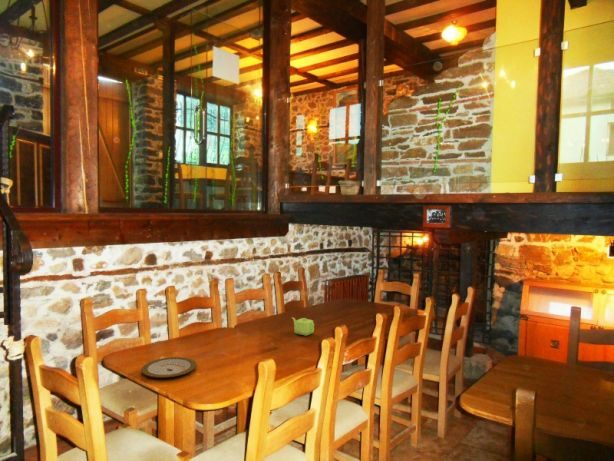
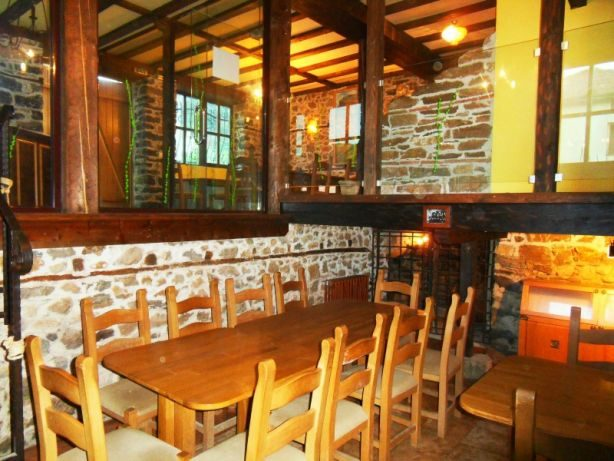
- teapot [291,317,315,337]
- plate [140,356,198,379]
